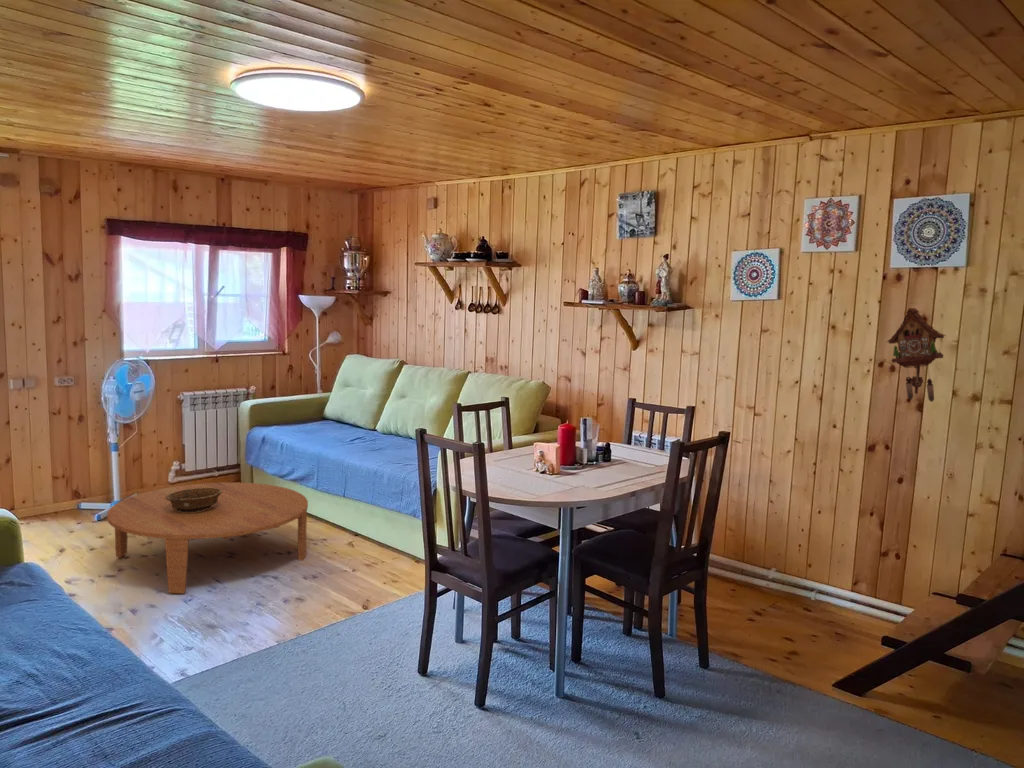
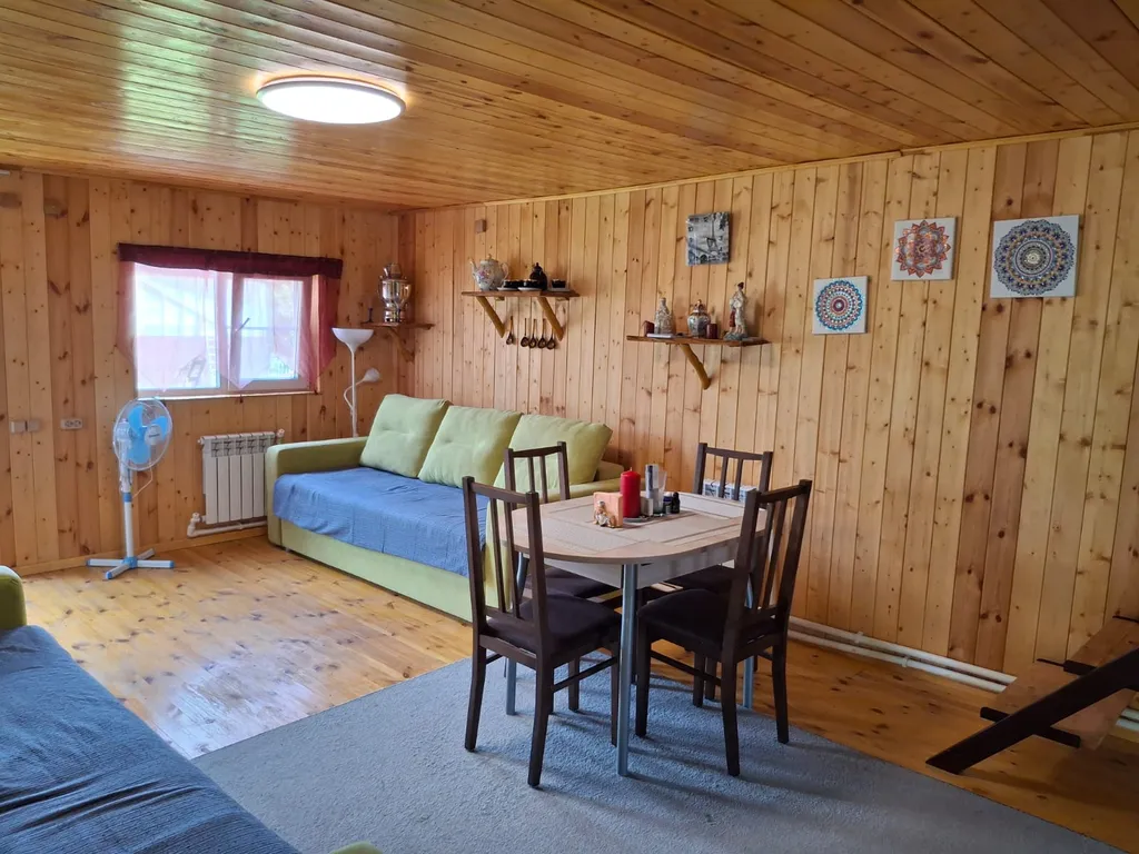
- coffee table [106,481,309,594]
- decorative bowl [166,487,223,512]
- cuckoo clock [886,307,947,403]
